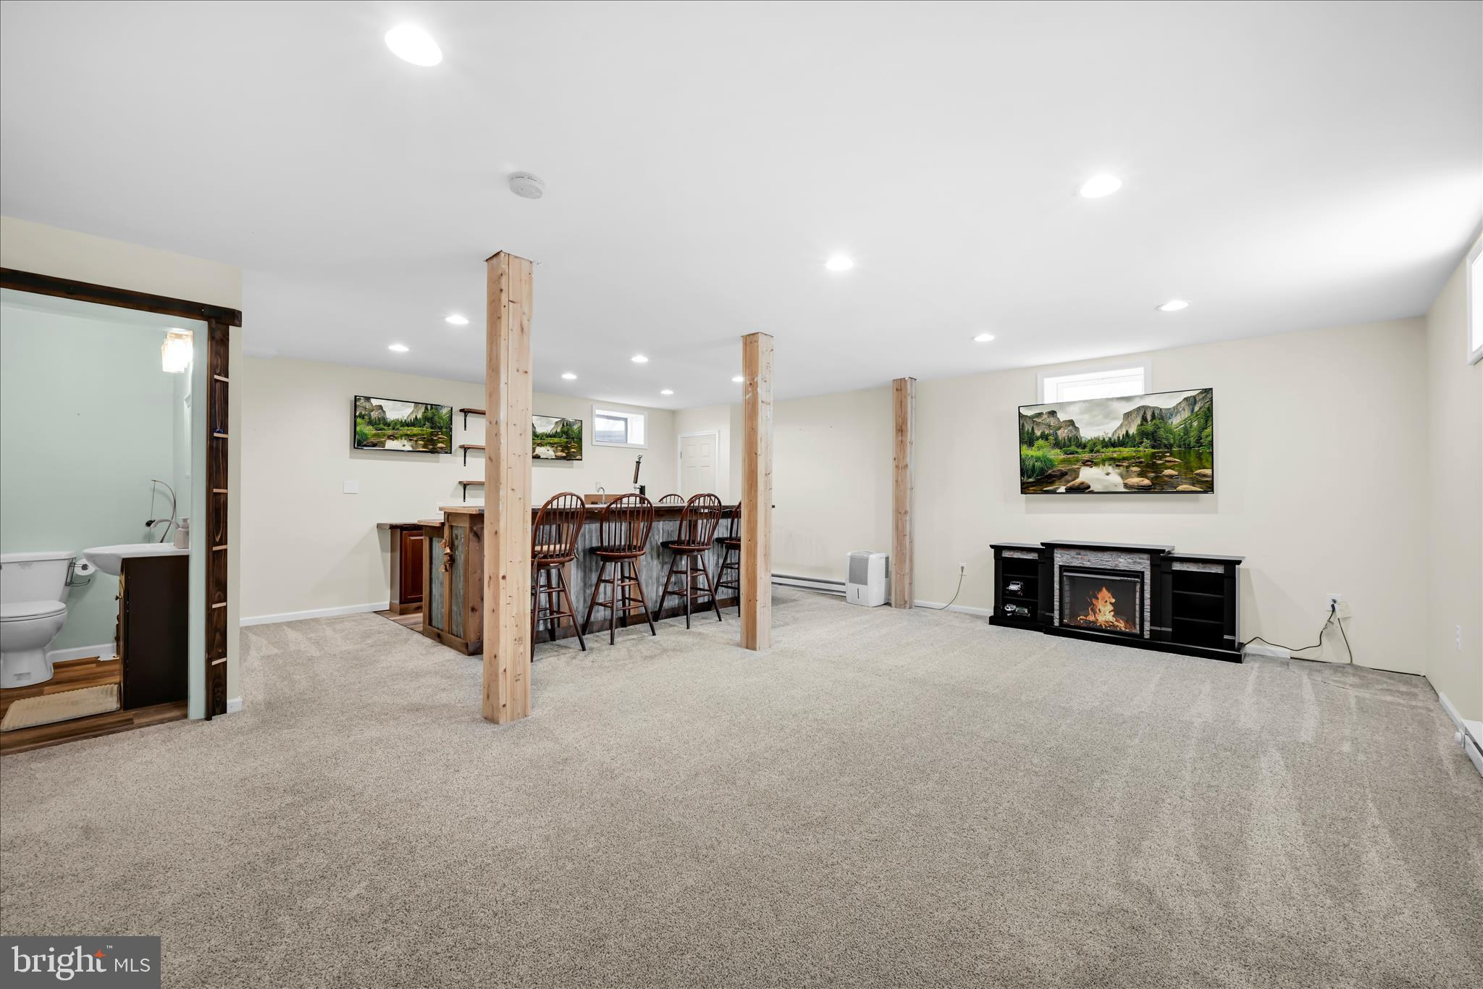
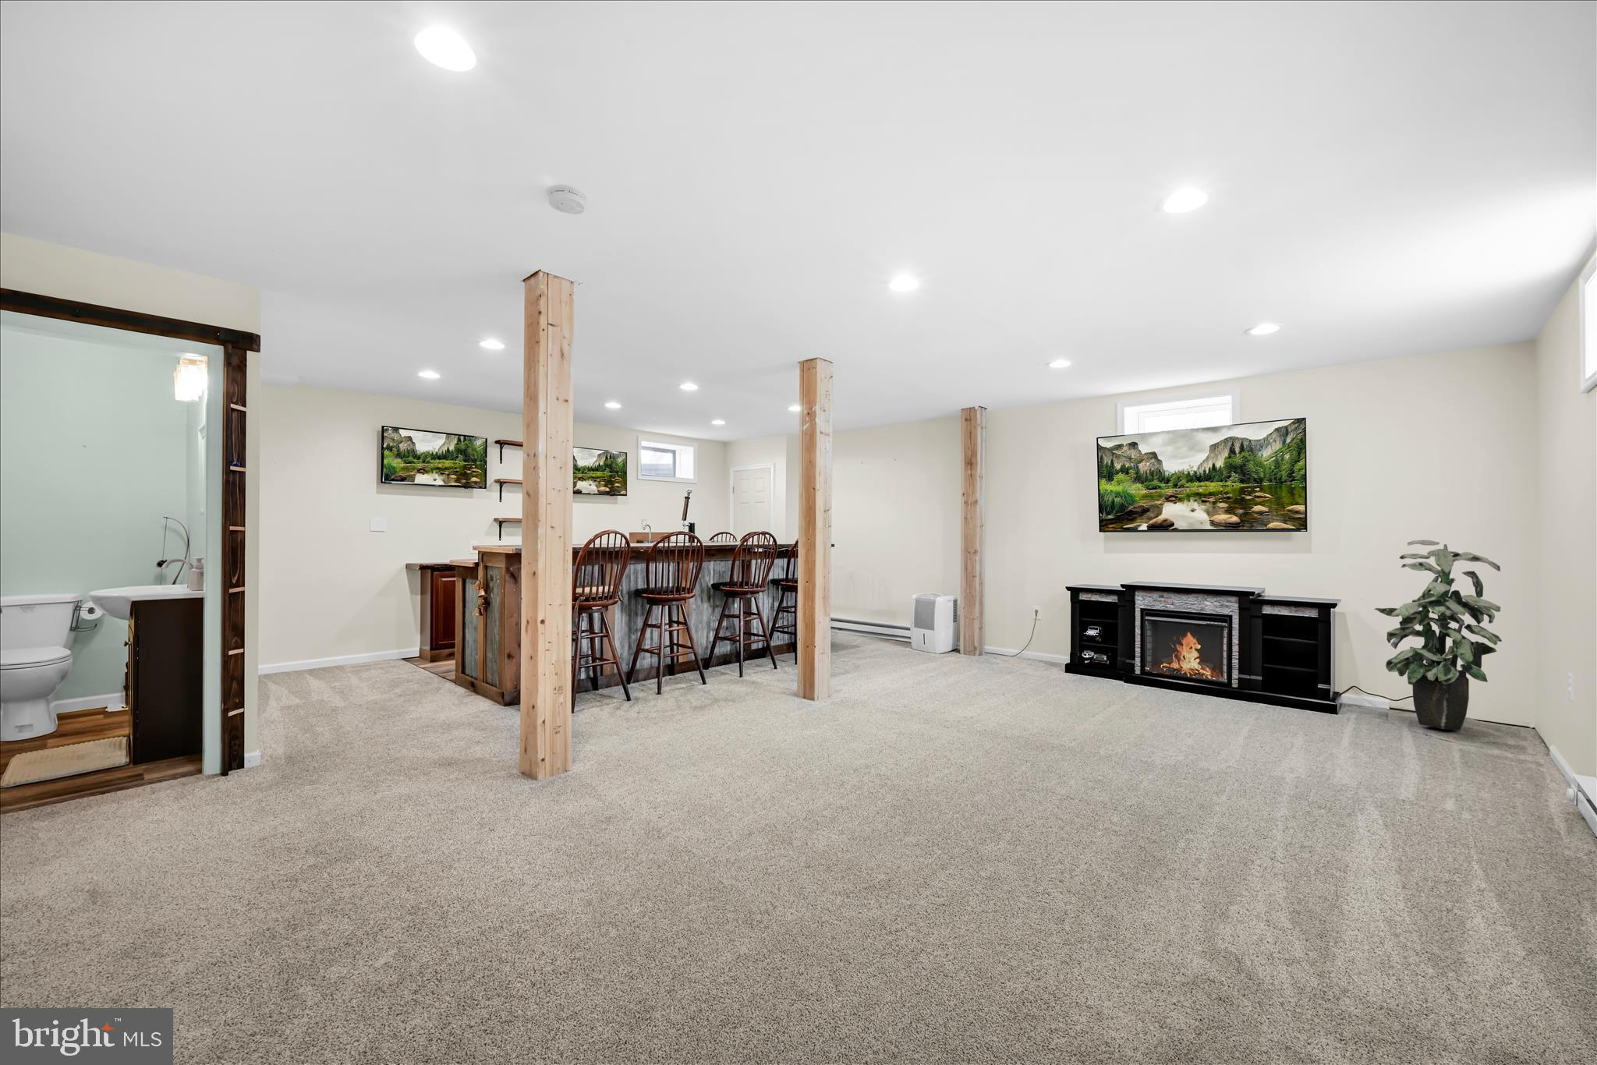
+ indoor plant [1374,540,1503,731]
